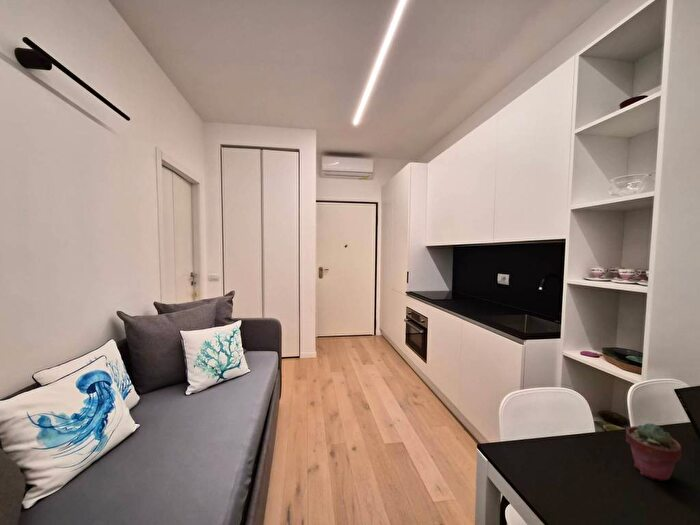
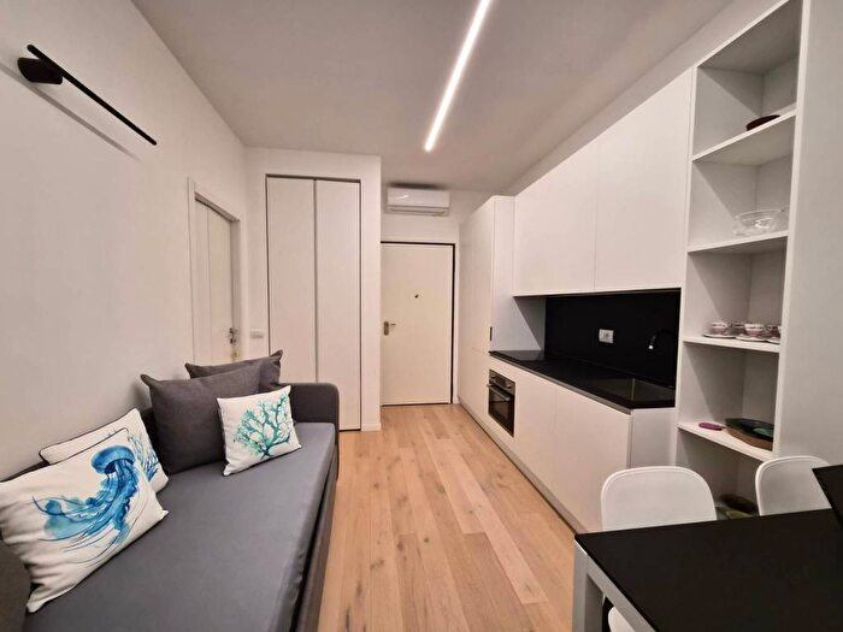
- potted succulent [625,422,683,482]
